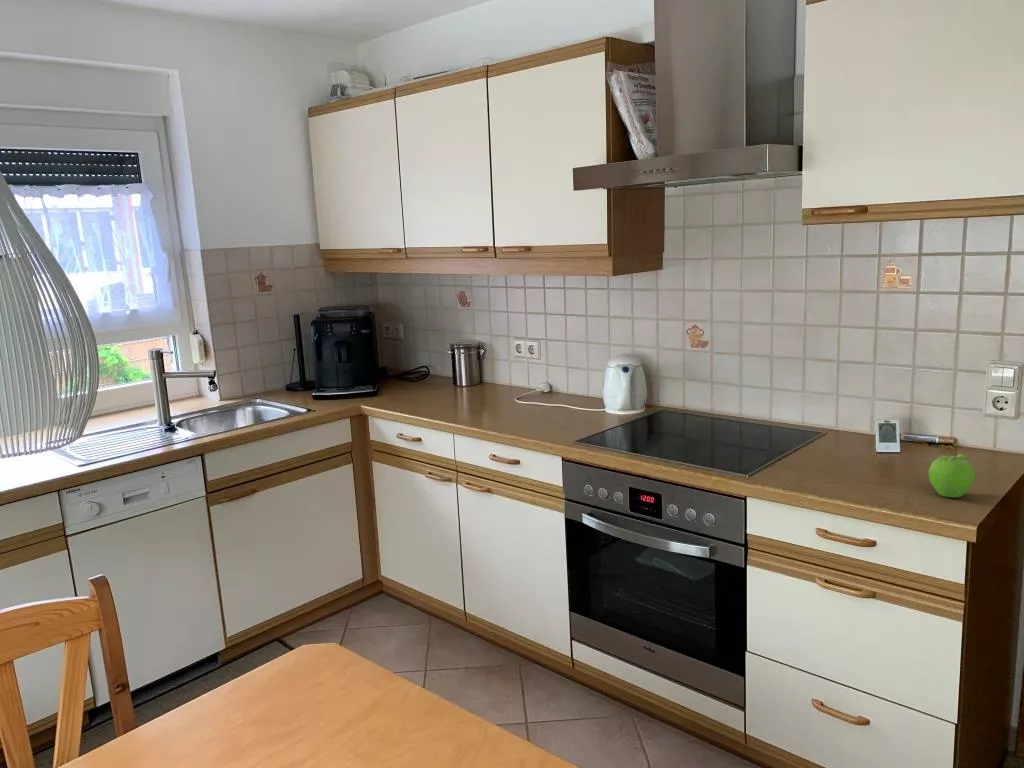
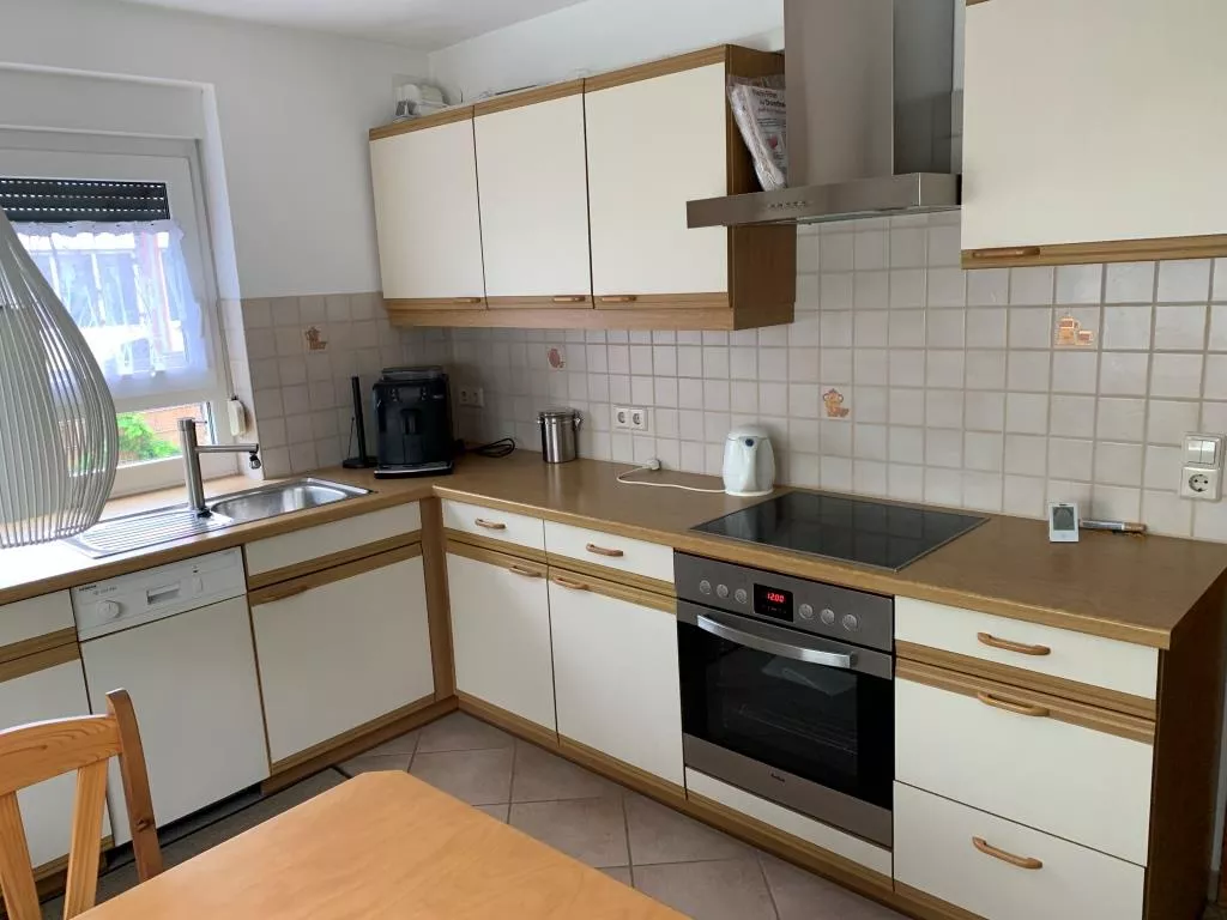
- fruit [928,451,976,498]
